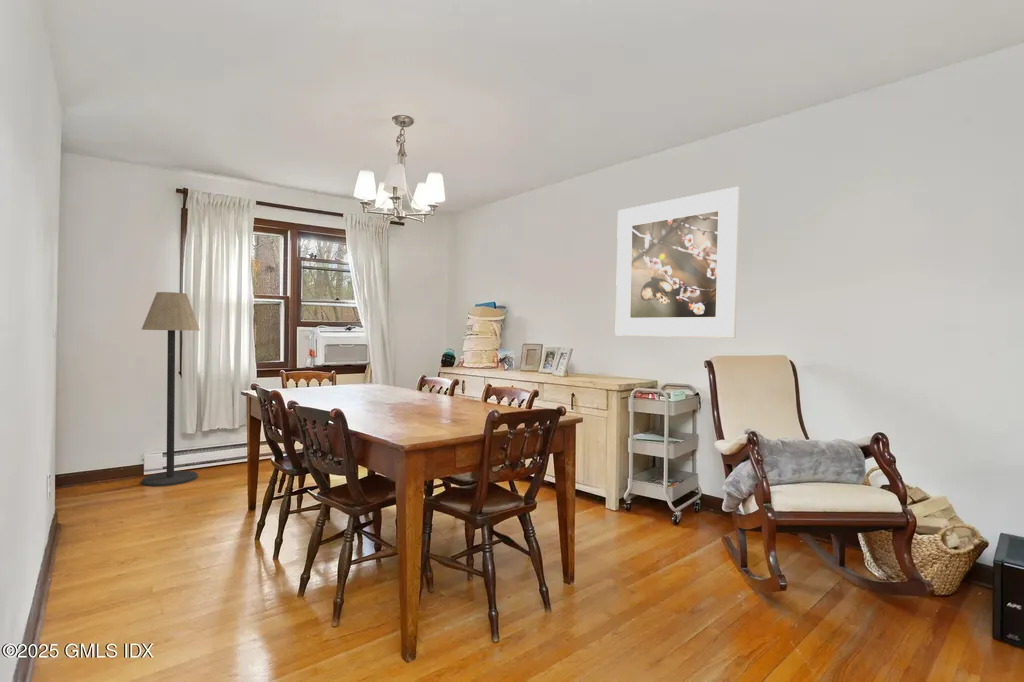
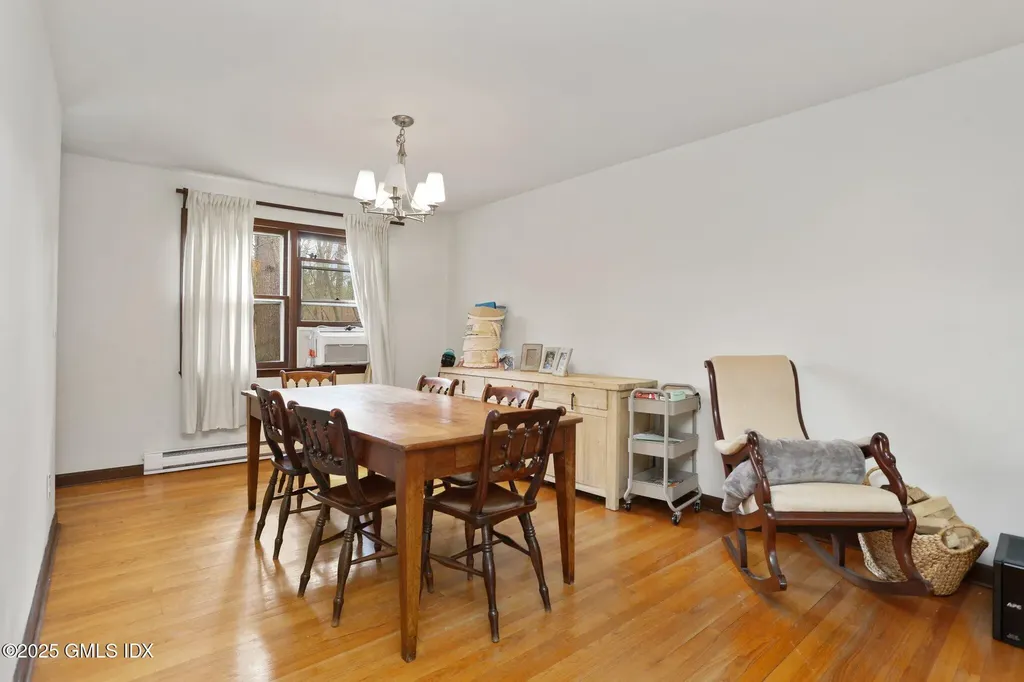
- floor lamp [140,291,201,487]
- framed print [614,186,740,339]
